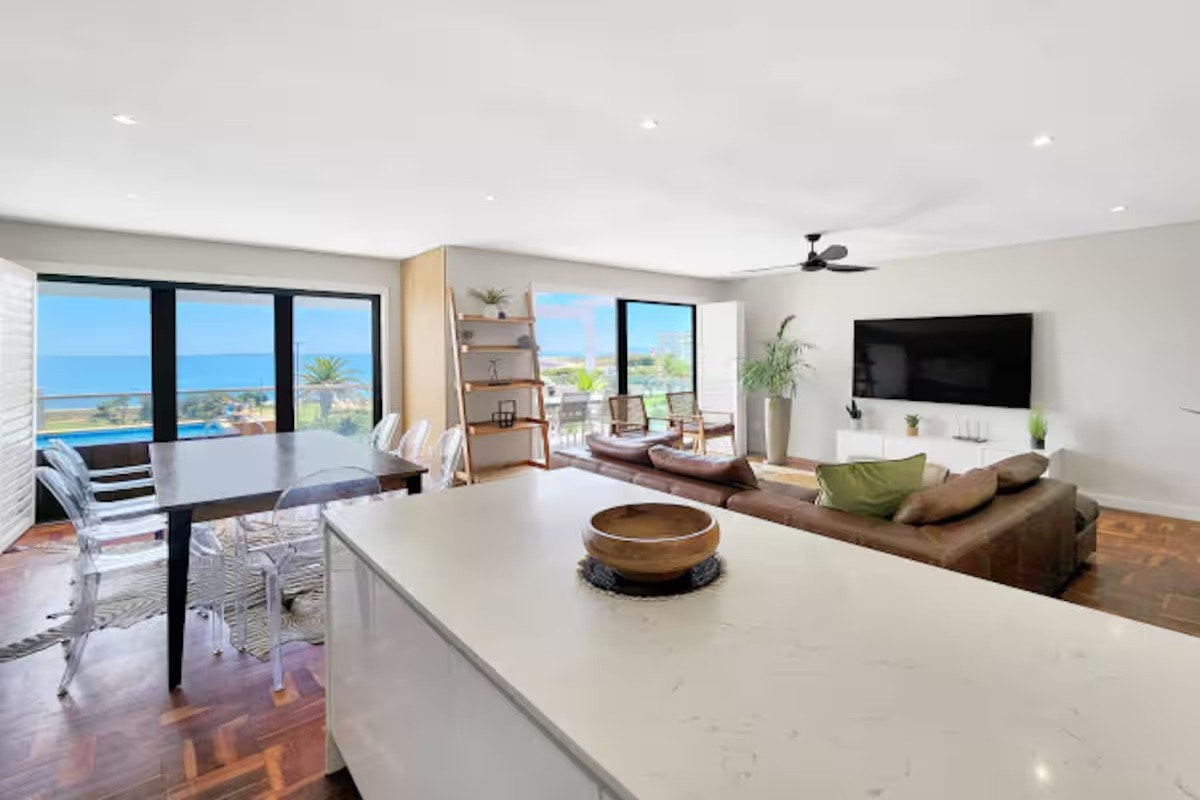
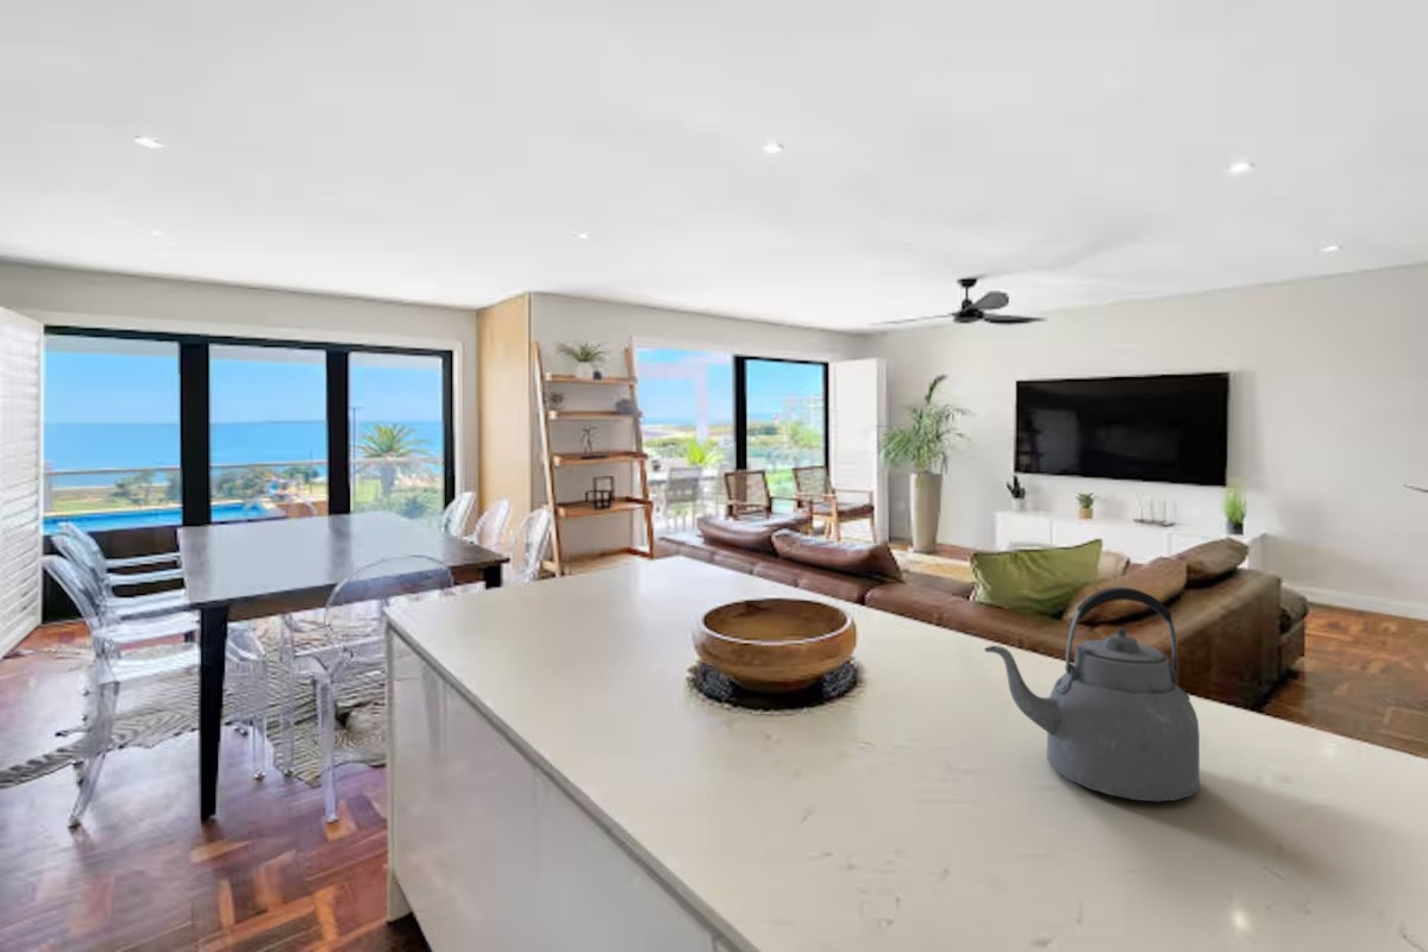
+ kettle [983,585,1201,803]
